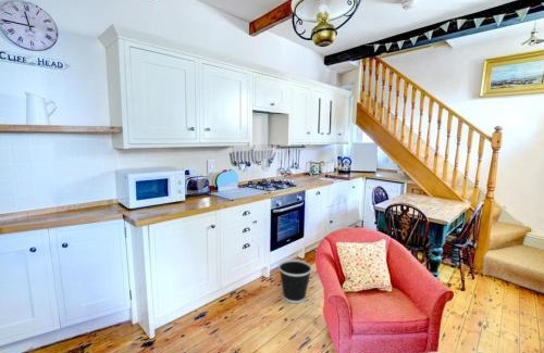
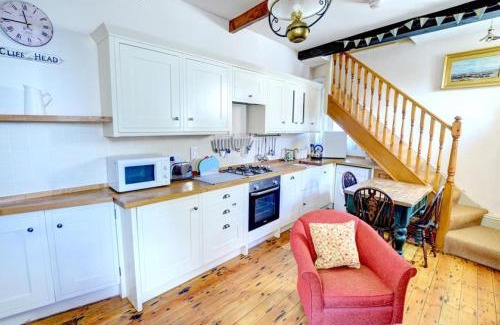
- wastebasket [277,259,312,304]
